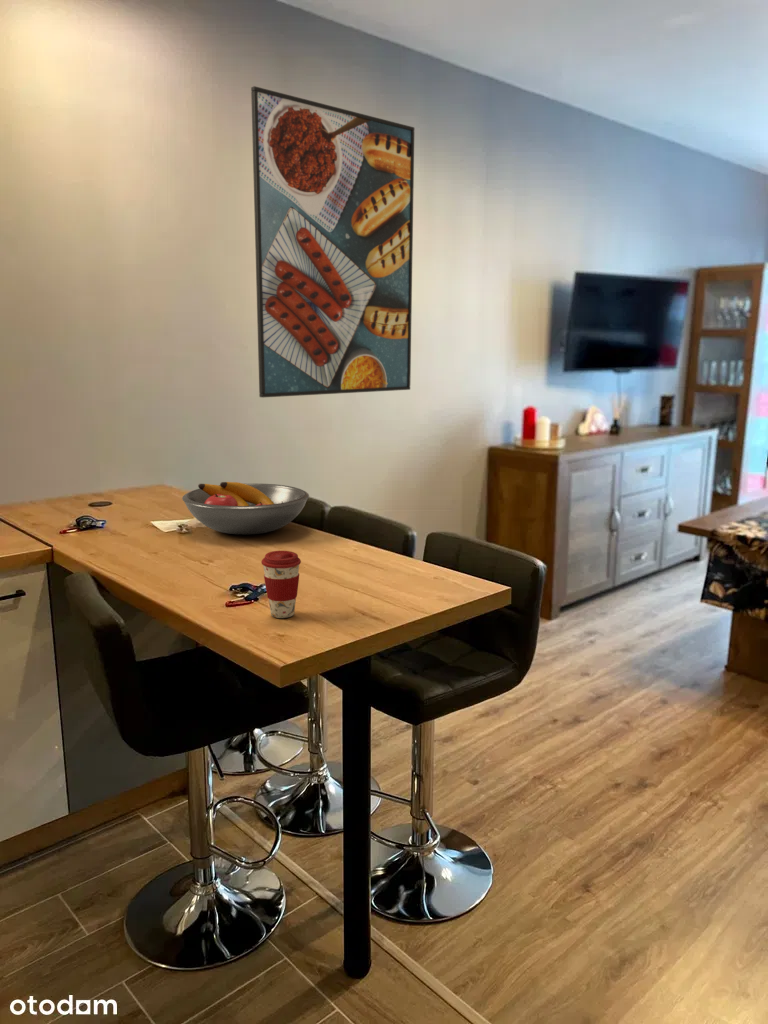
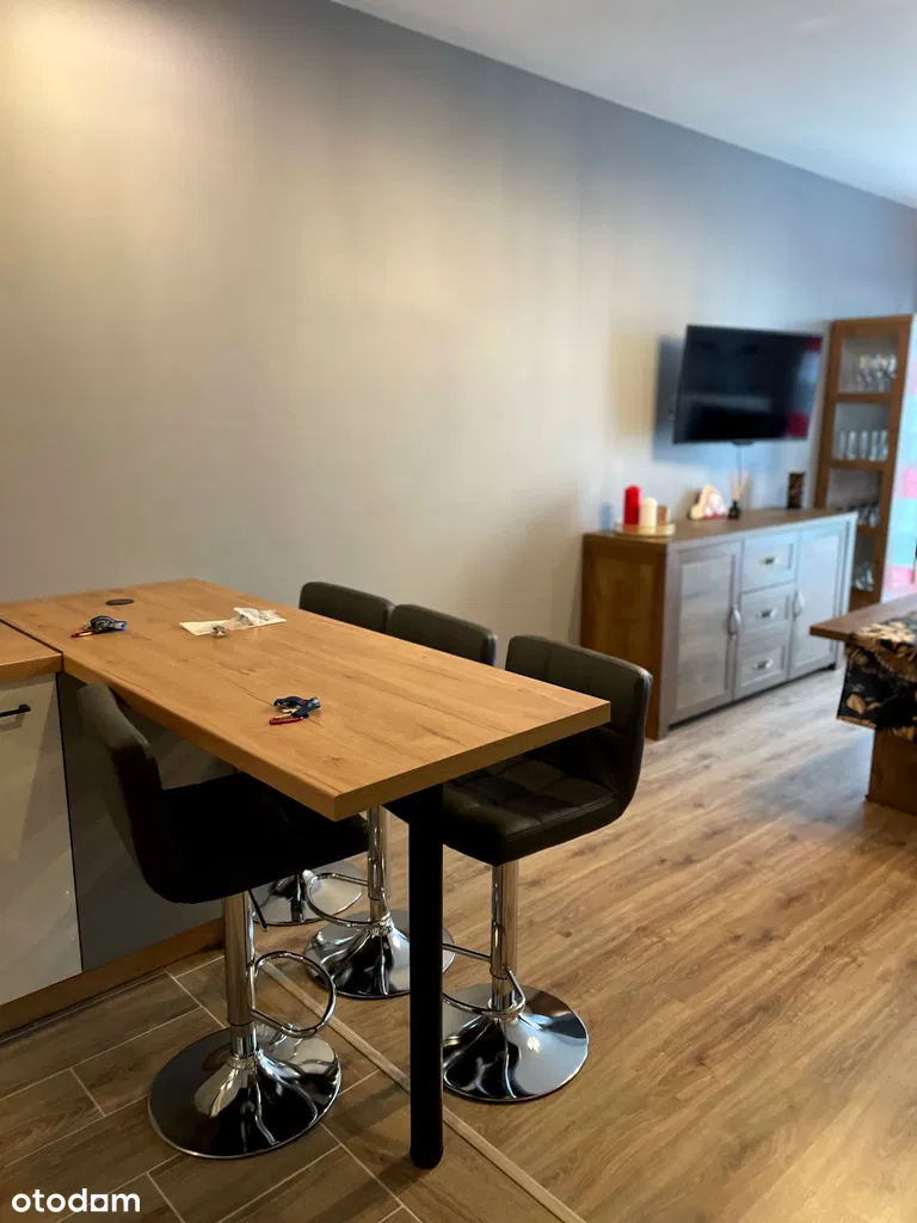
- fruit bowl [181,481,310,536]
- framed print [250,85,415,399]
- coffee cup [260,550,302,619]
